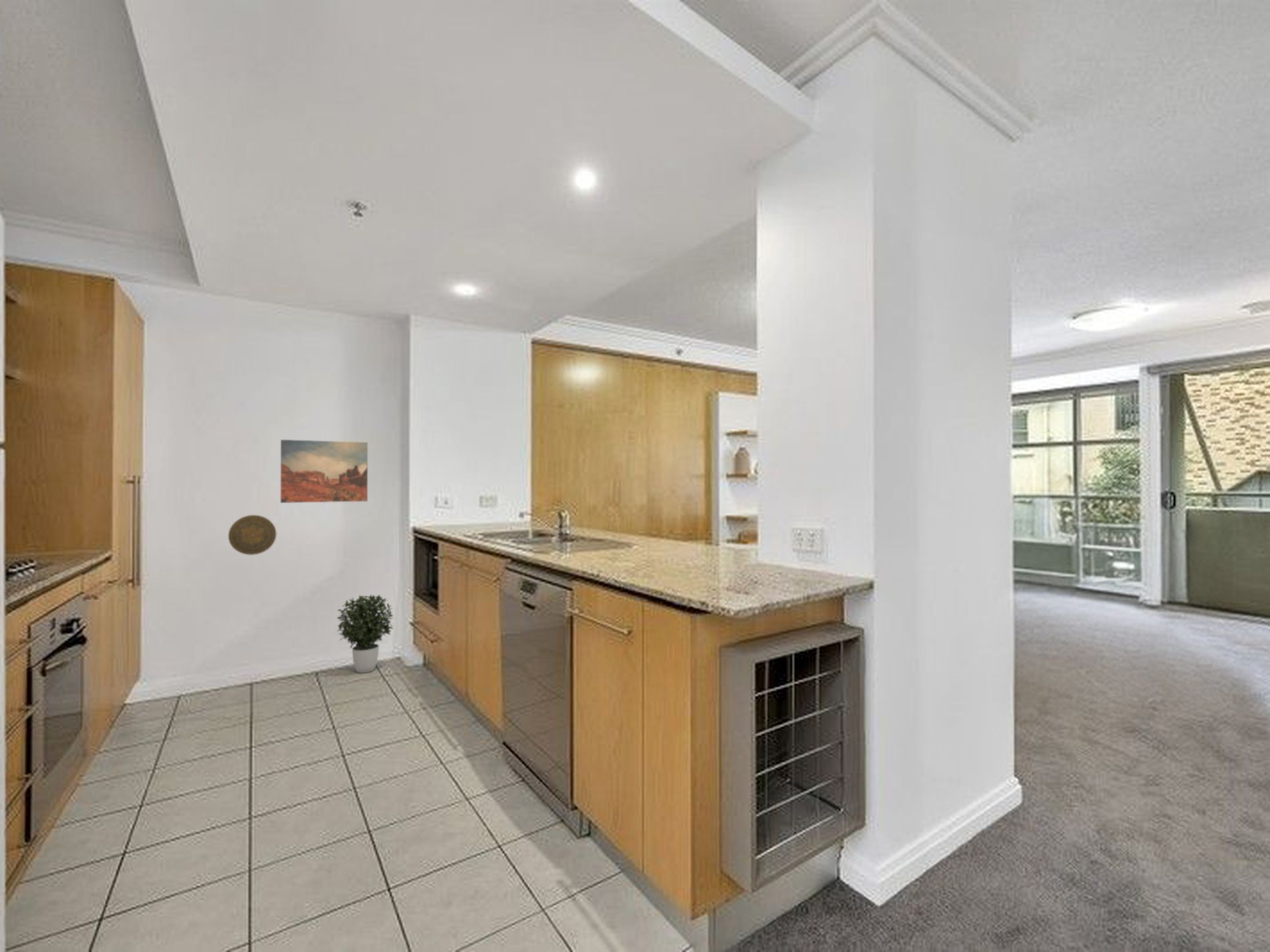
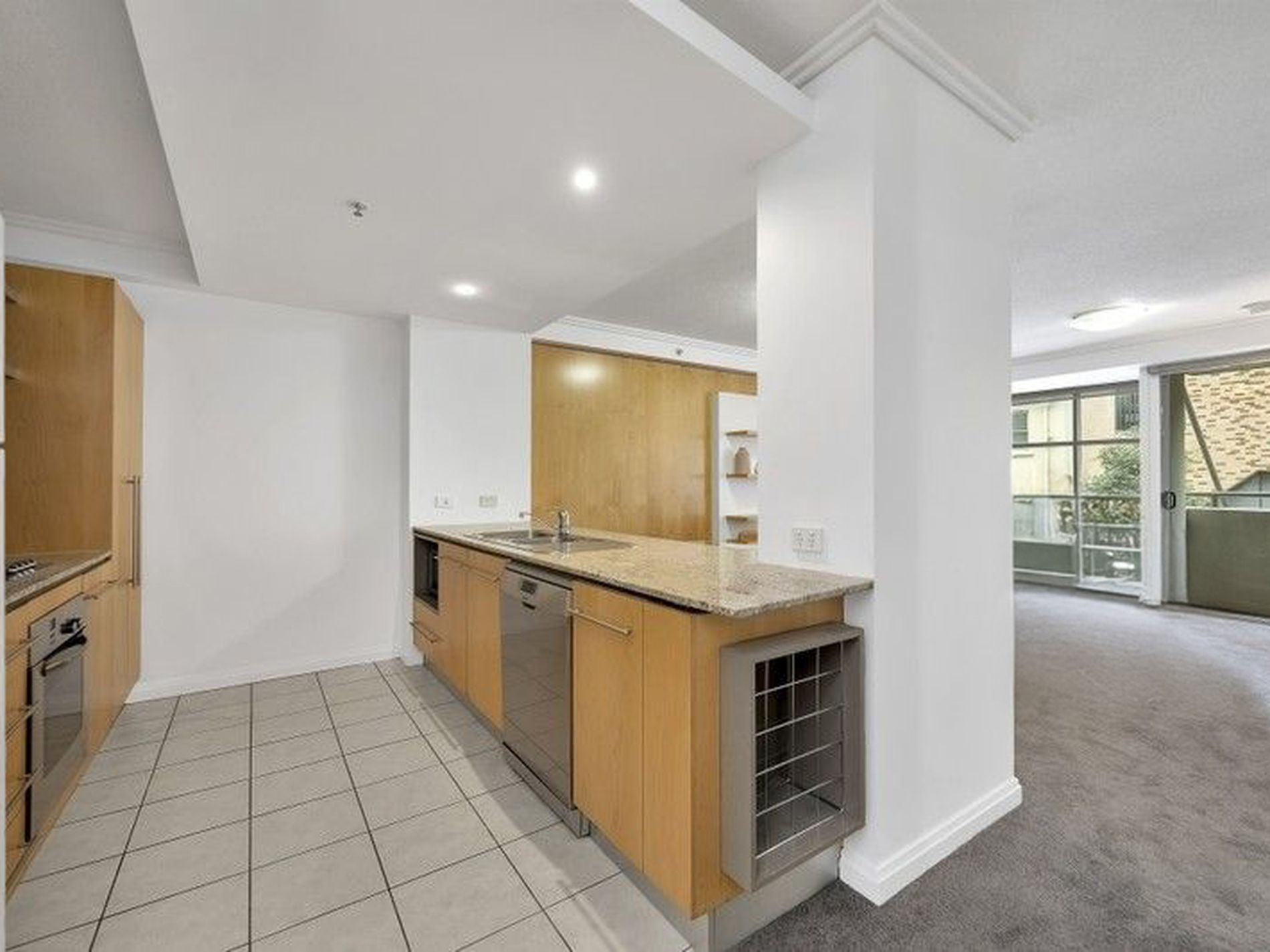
- potted plant [336,594,394,674]
- wall art [280,439,368,504]
- decorative plate [227,514,277,556]
